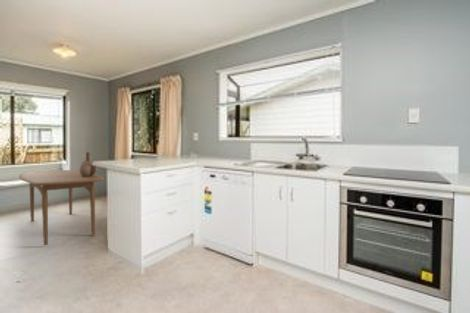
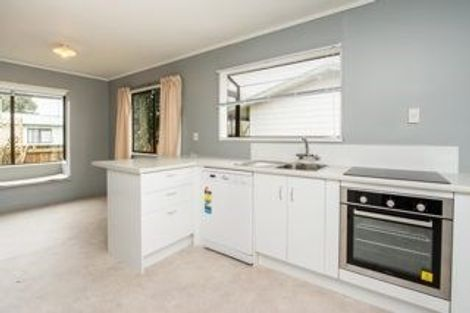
- vessel [79,151,97,177]
- dining table [18,169,105,246]
